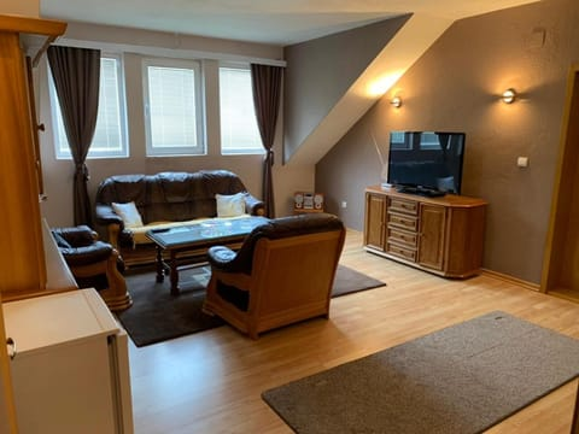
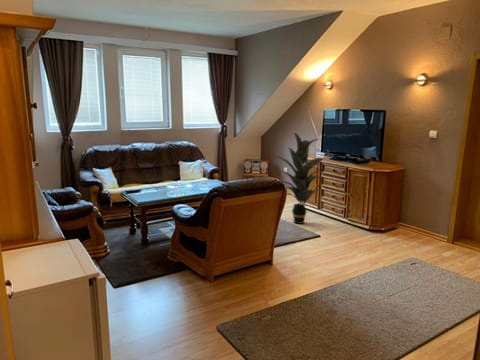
+ indoor plant [271,132,330,225]
